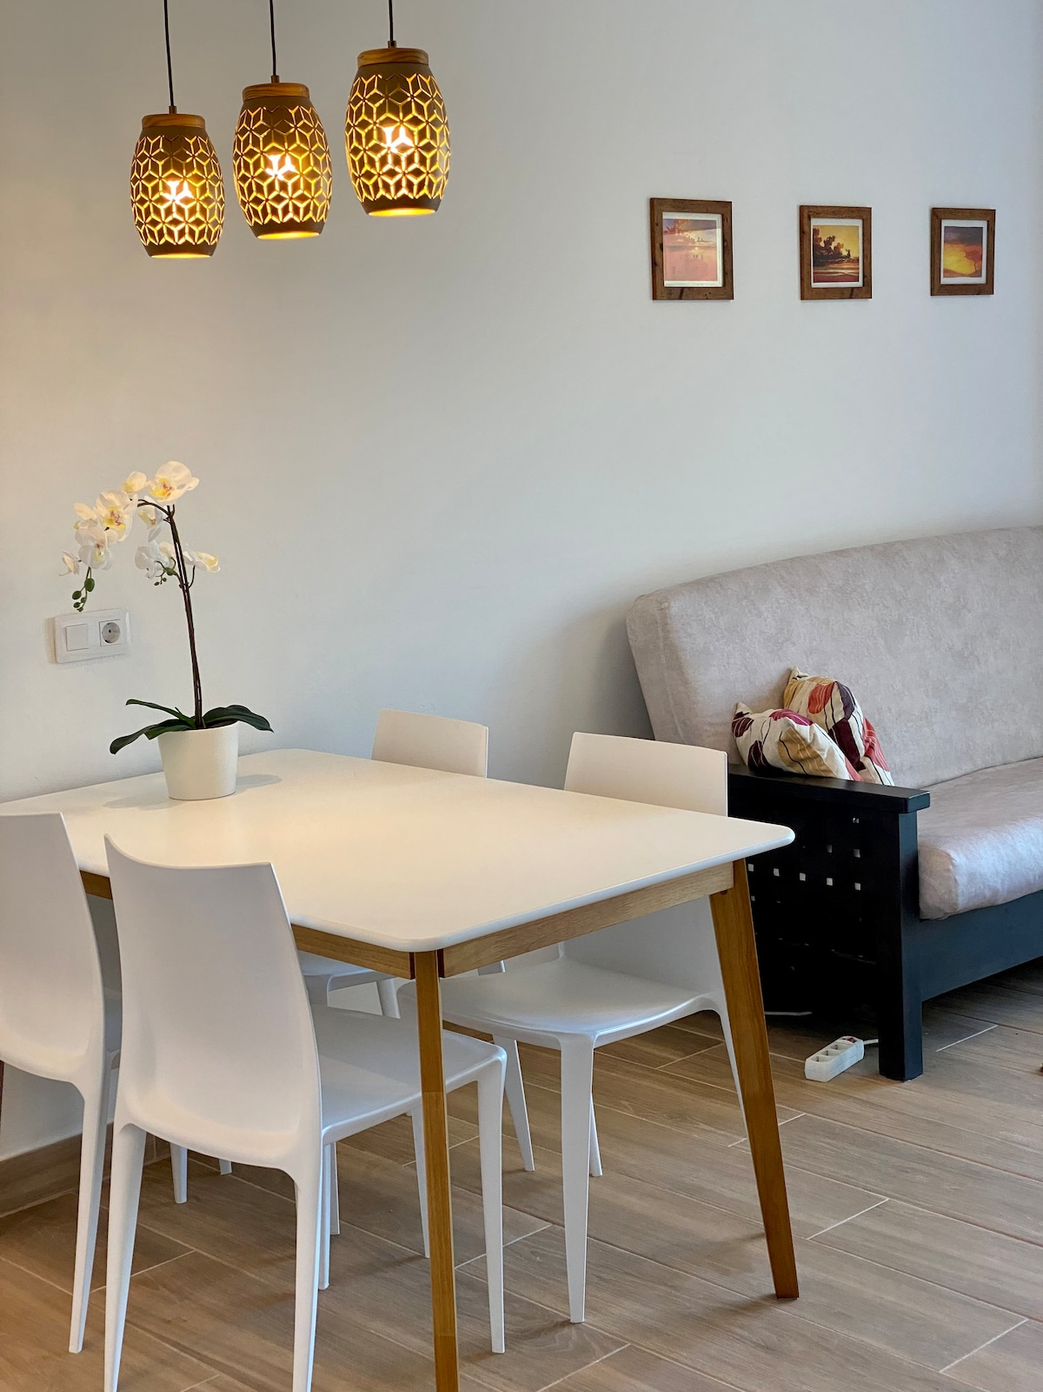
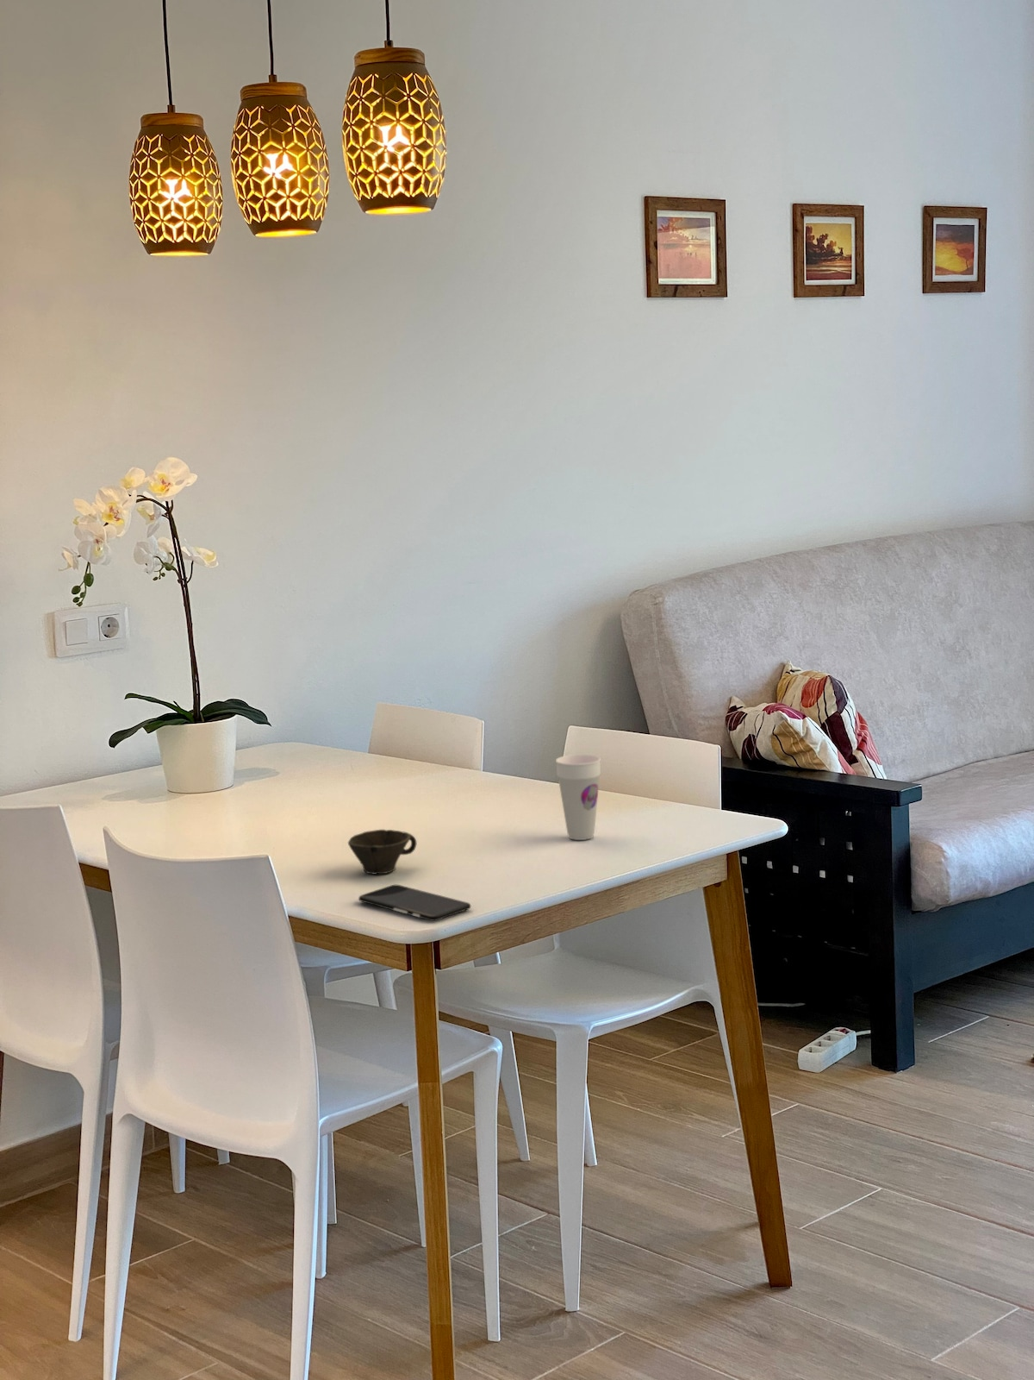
+ cup [555,754,602,841]
+ cup [348,829,418,876]
+ smartphone [357,885,471,923]
